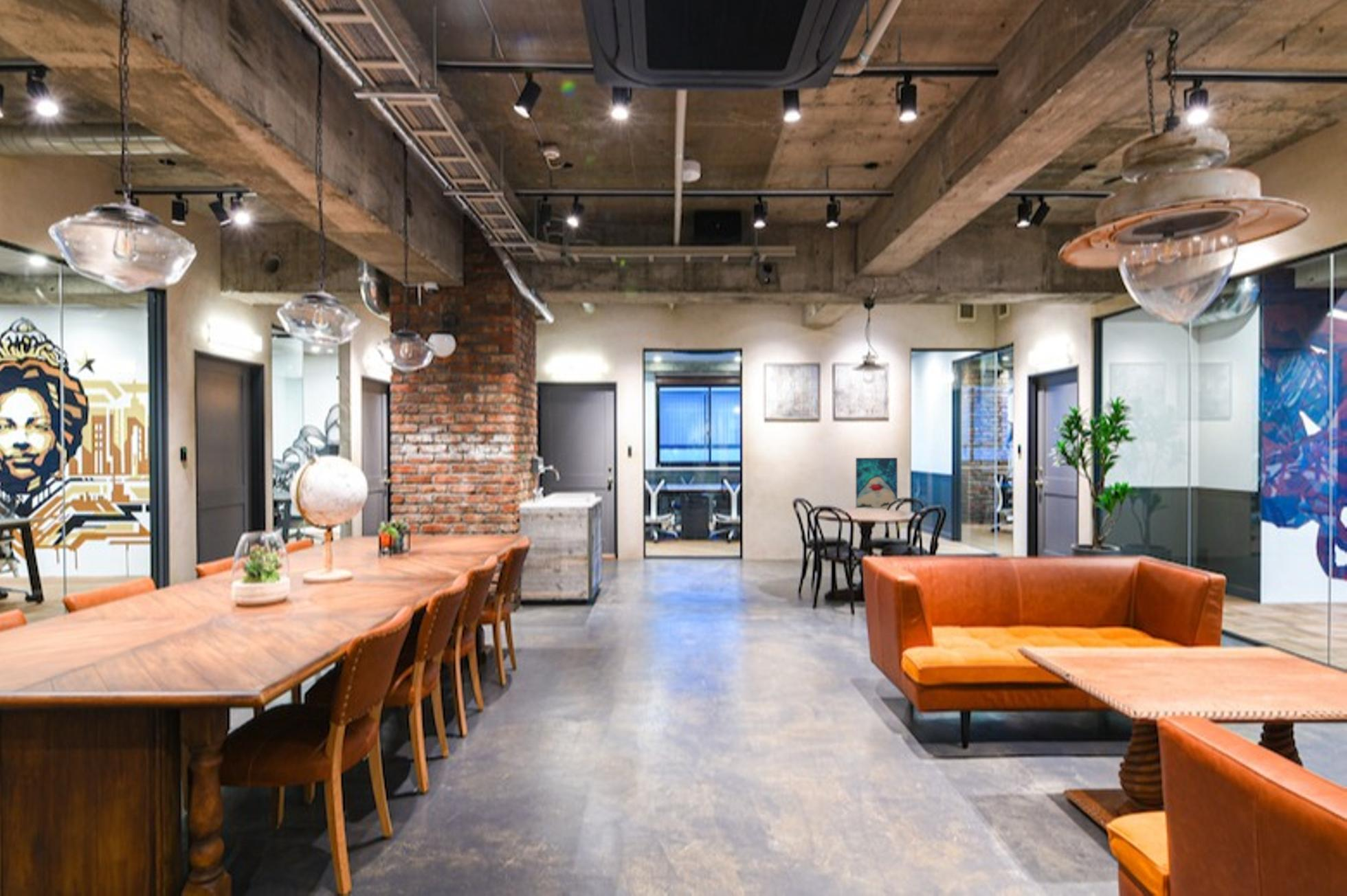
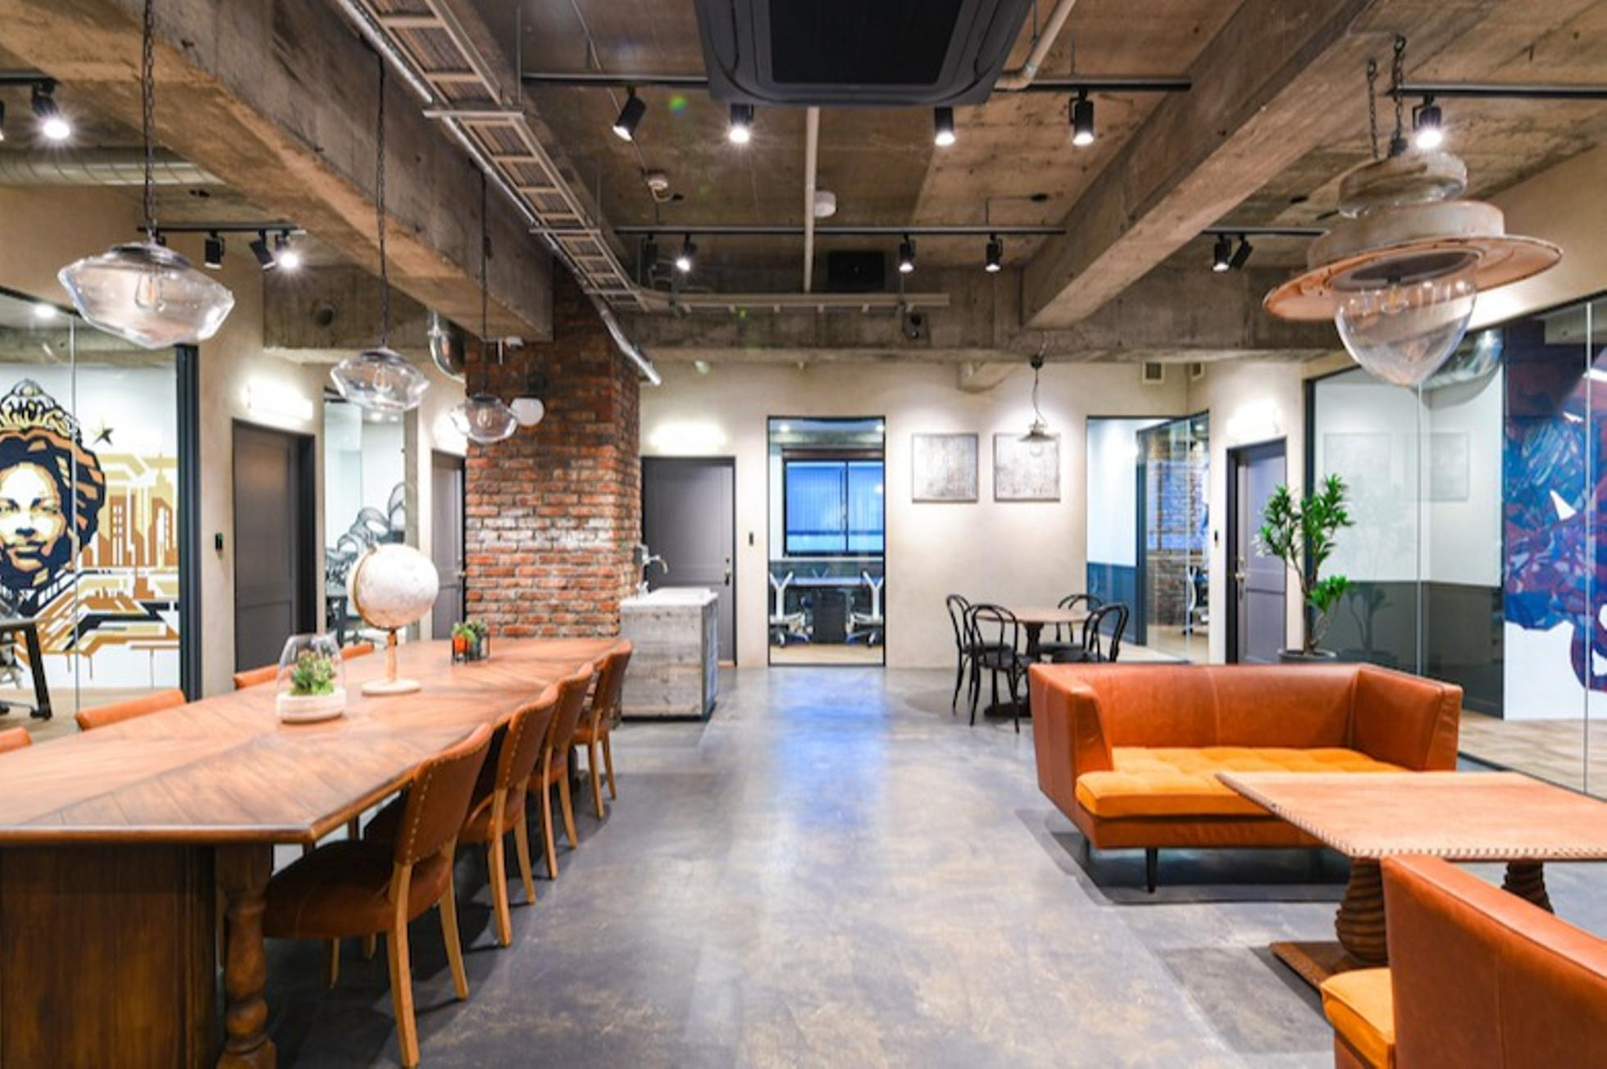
- wall art [855,457,898,510]
